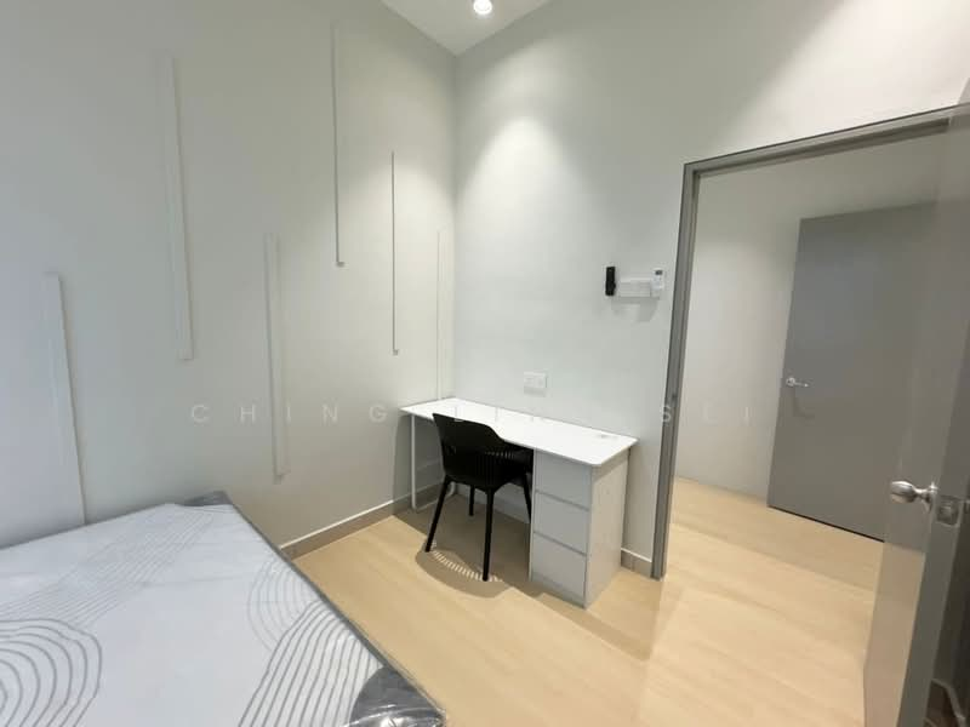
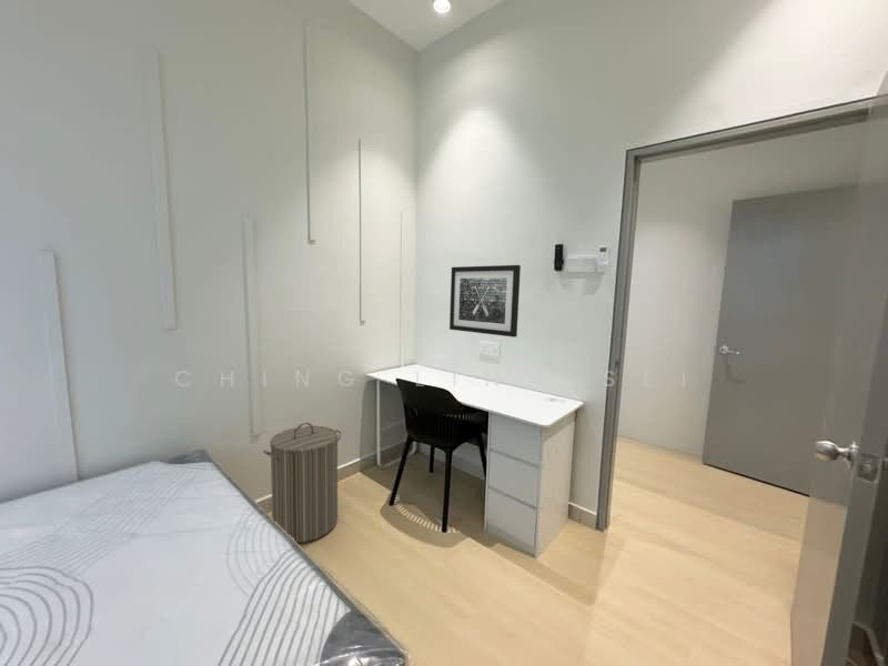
+ laundry hamper [262,422,342,544]
+ wall art [448,264,522,339]
